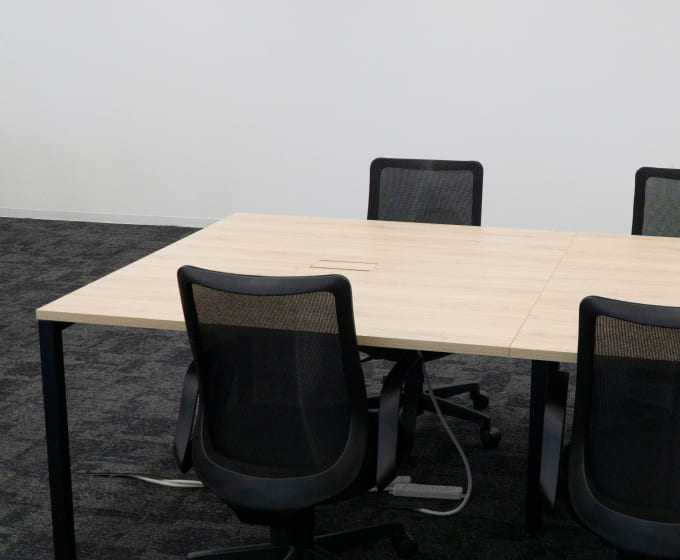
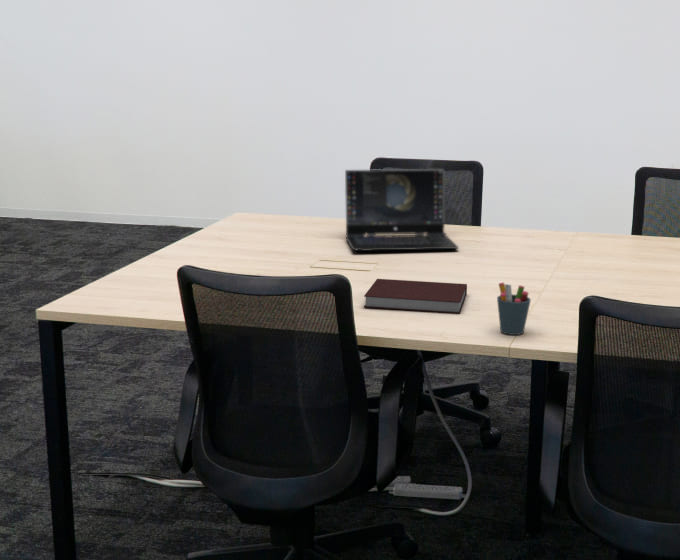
+ notebook [363,278,468,315]
+ laptop [344,168,460,252]
+ pen holder [496,282,532,336]
